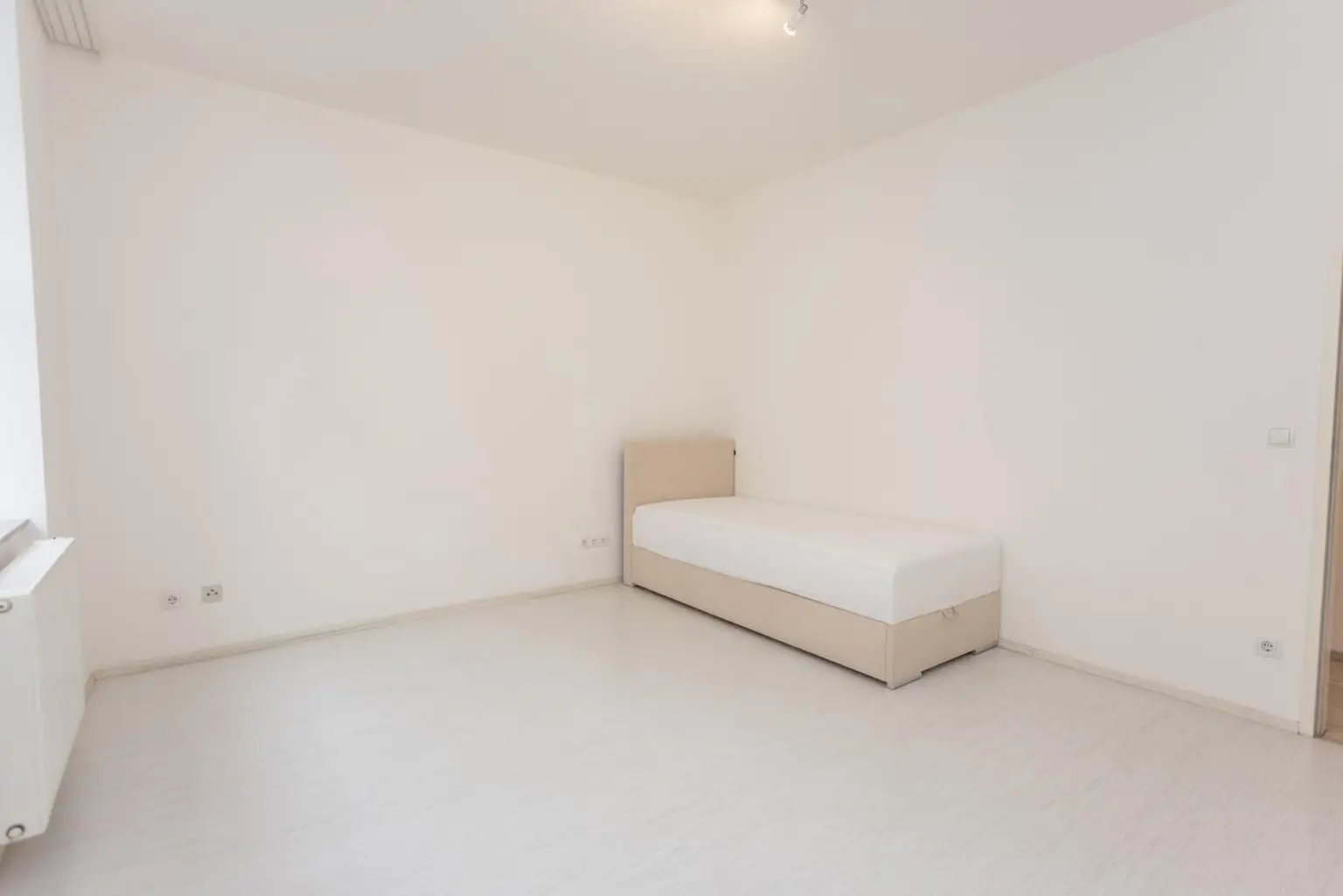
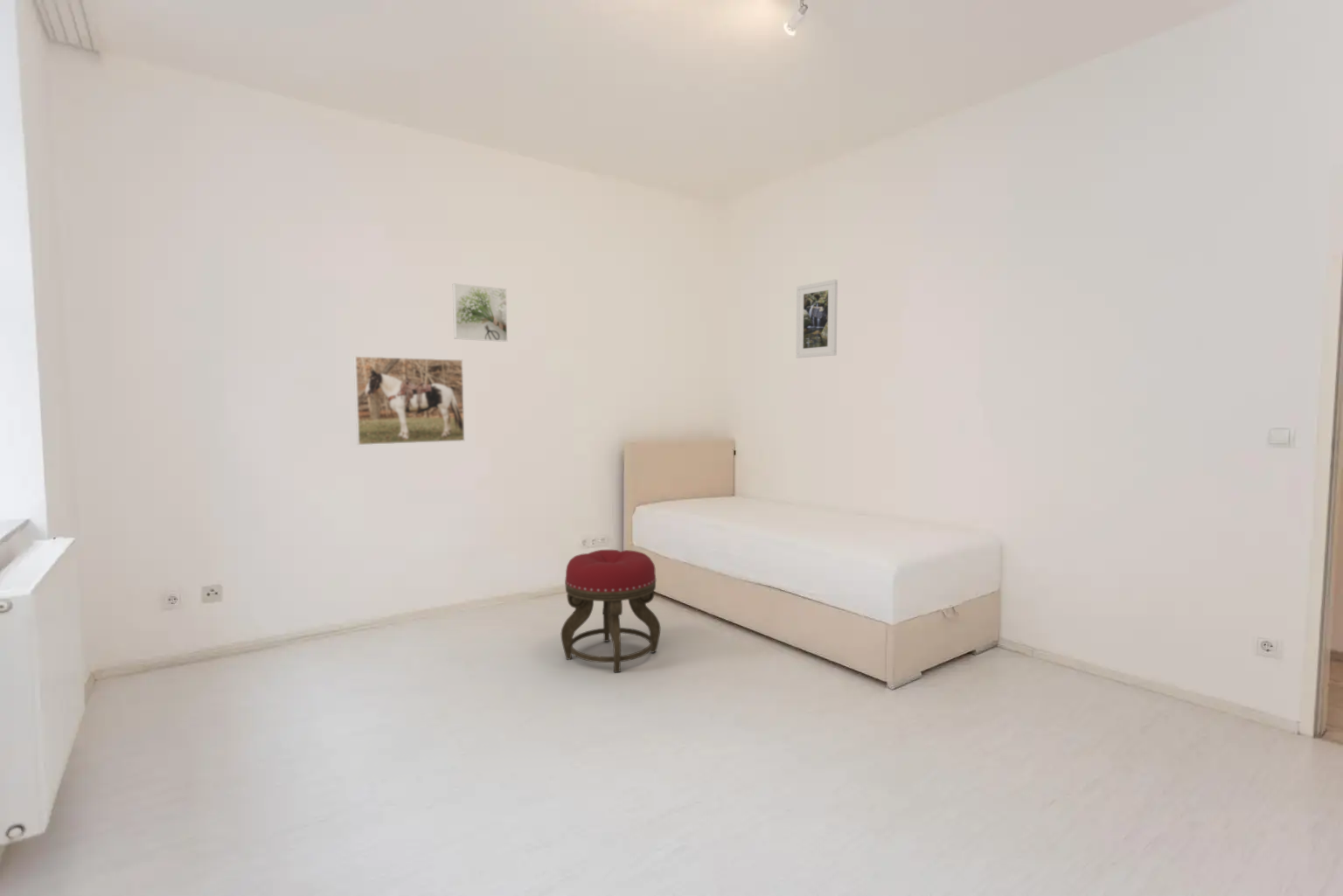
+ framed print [796,279,839,358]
+ stool [560,549,662,673]
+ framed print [452,282,508,343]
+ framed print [353,355,465,446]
